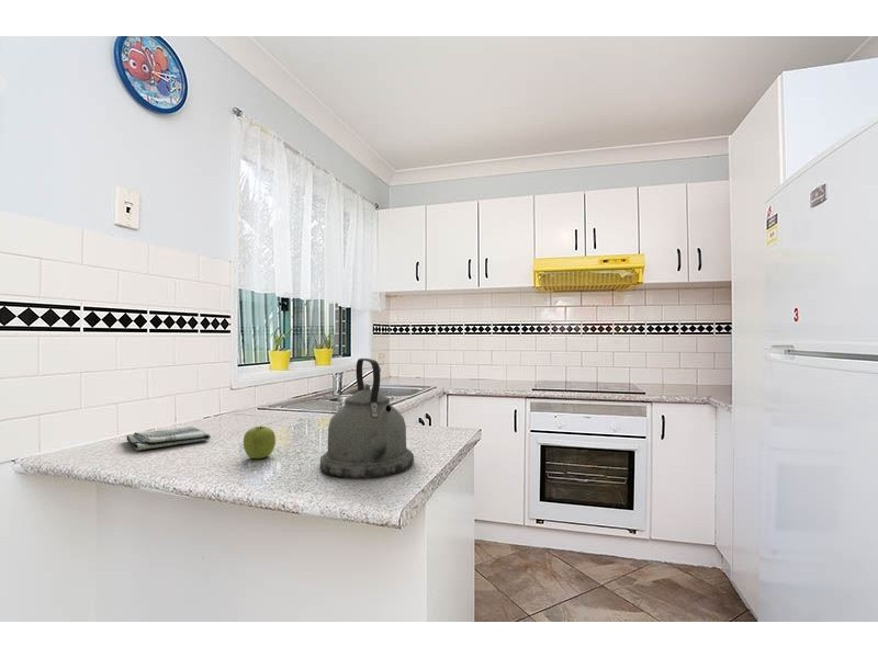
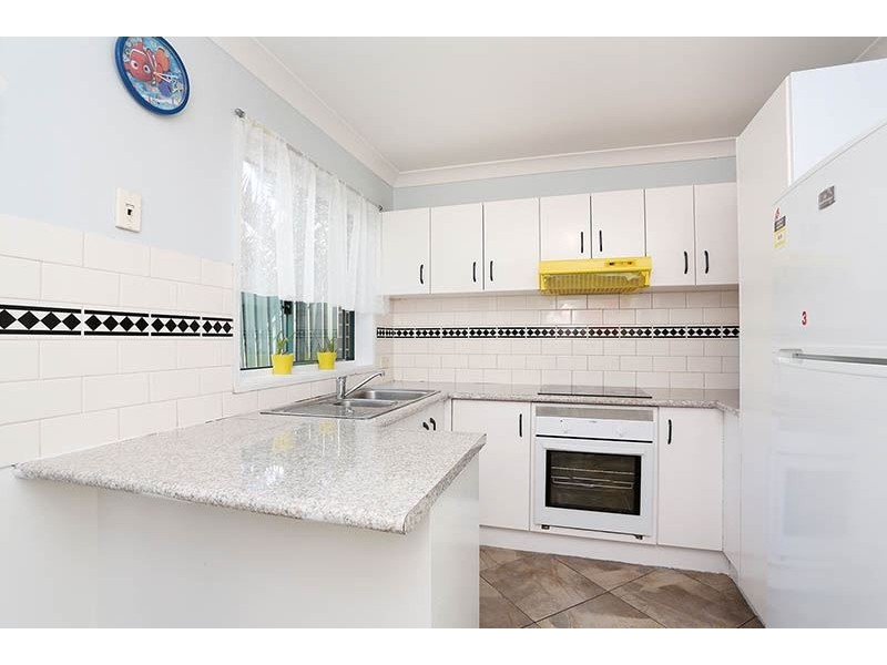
- fruit [243,424,277,460]
- dish towel [125,426,212,451]
- kettle [318,358,415,479]
